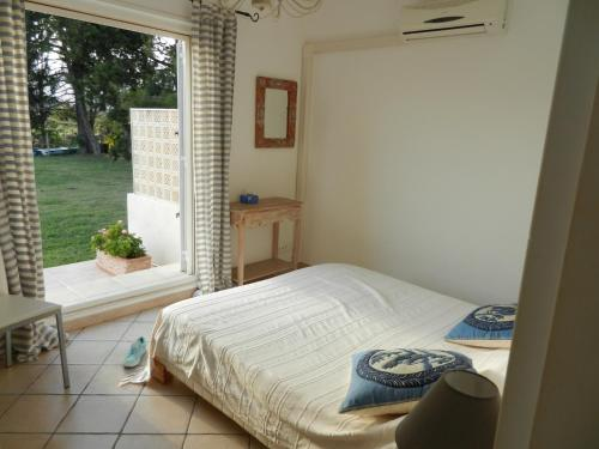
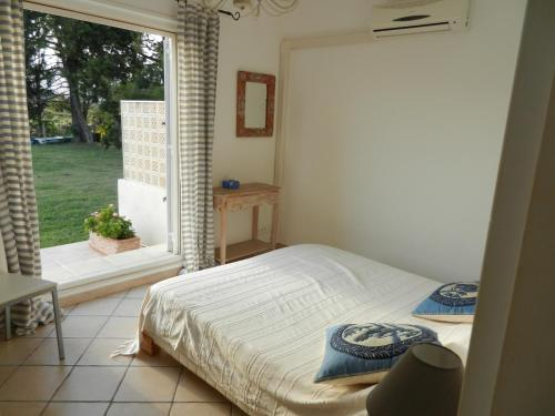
- sneaker [122,335,147,368]
